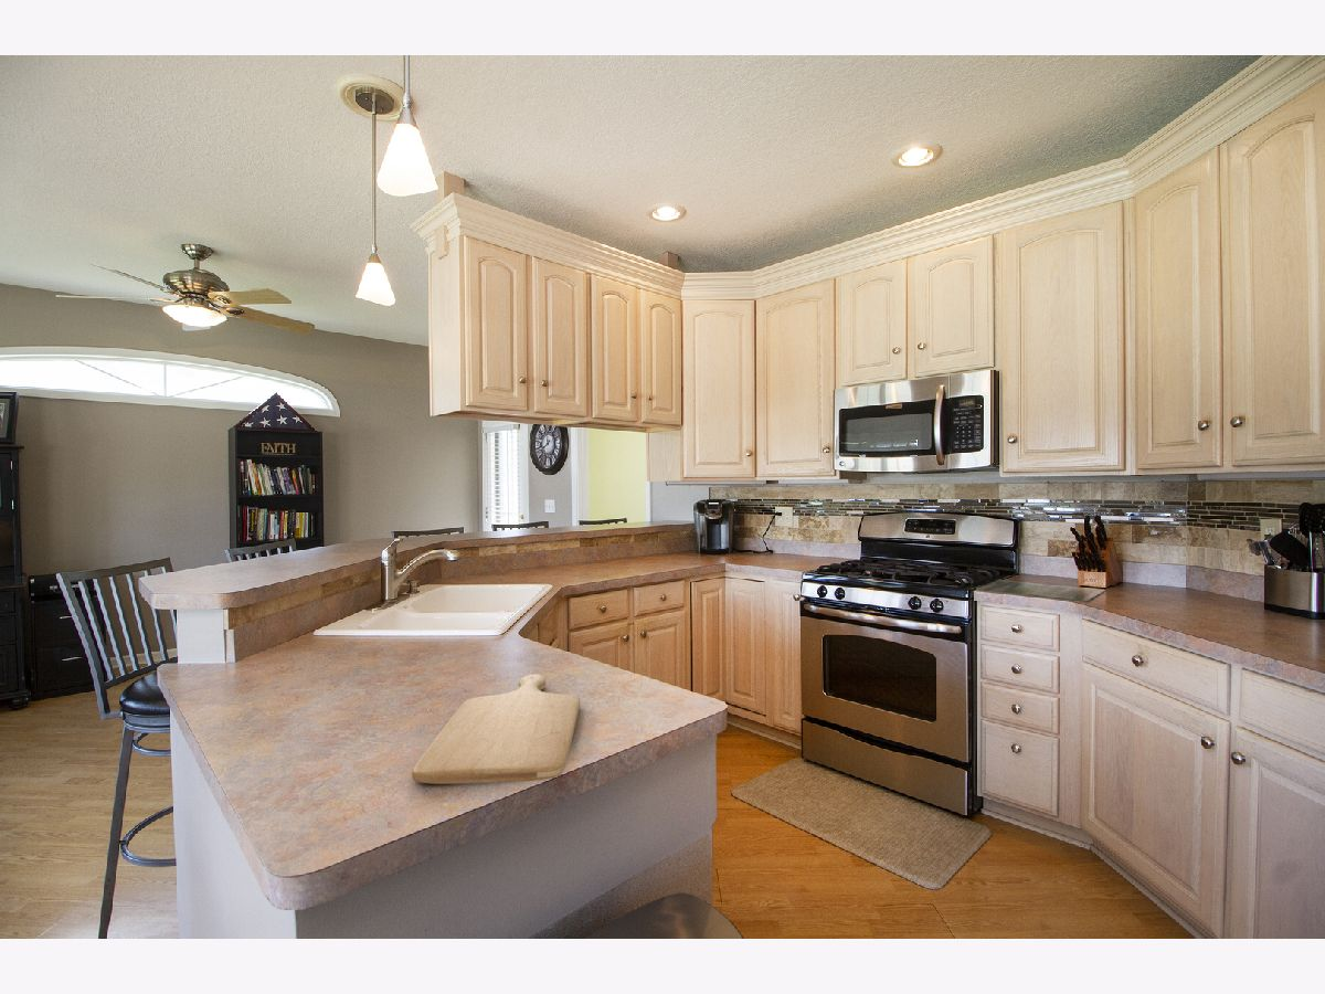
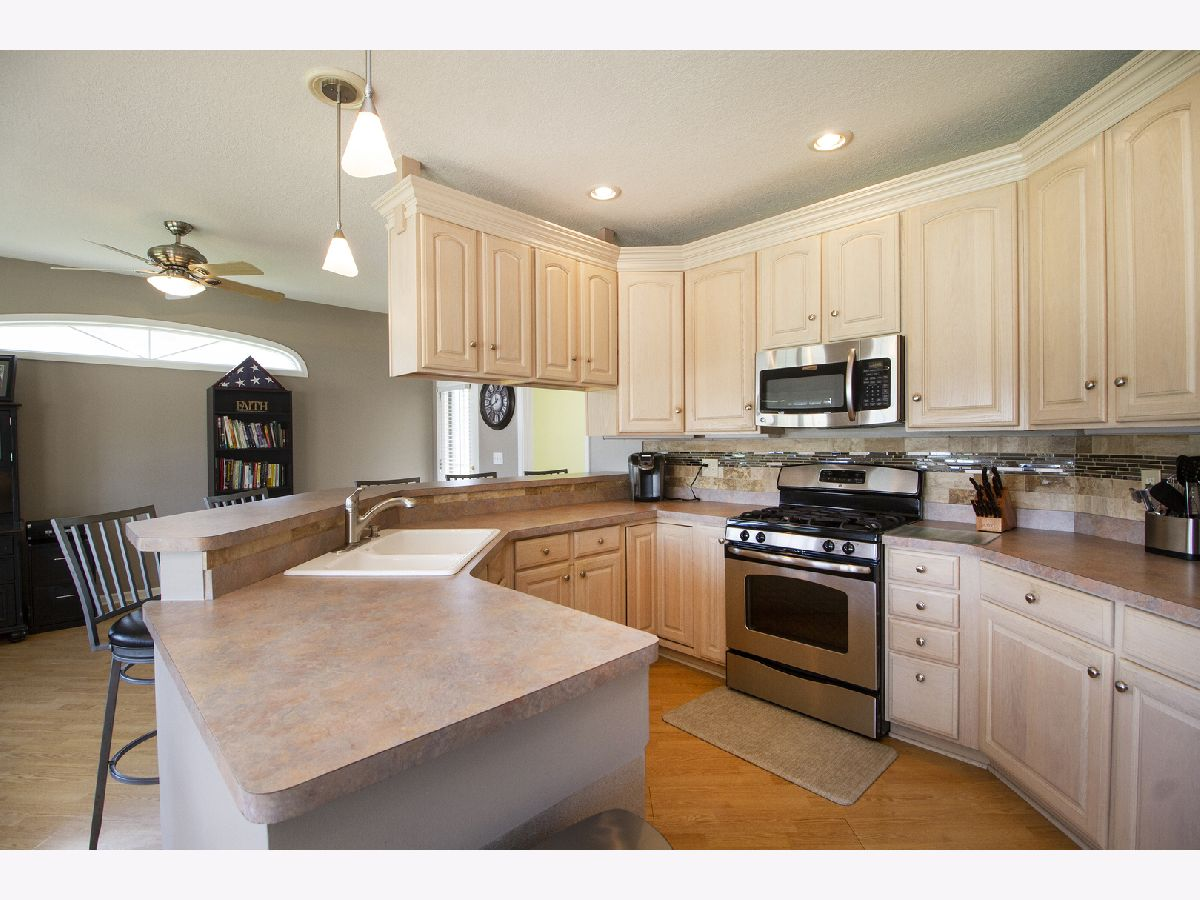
- chopping board [411,674,581,785]
